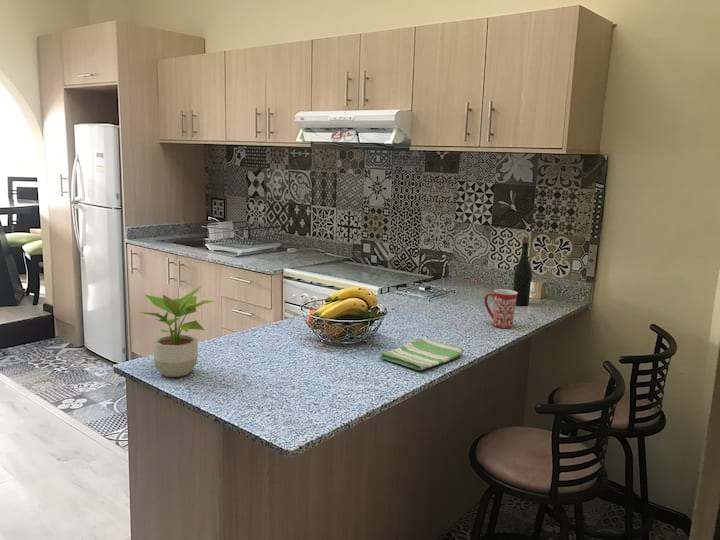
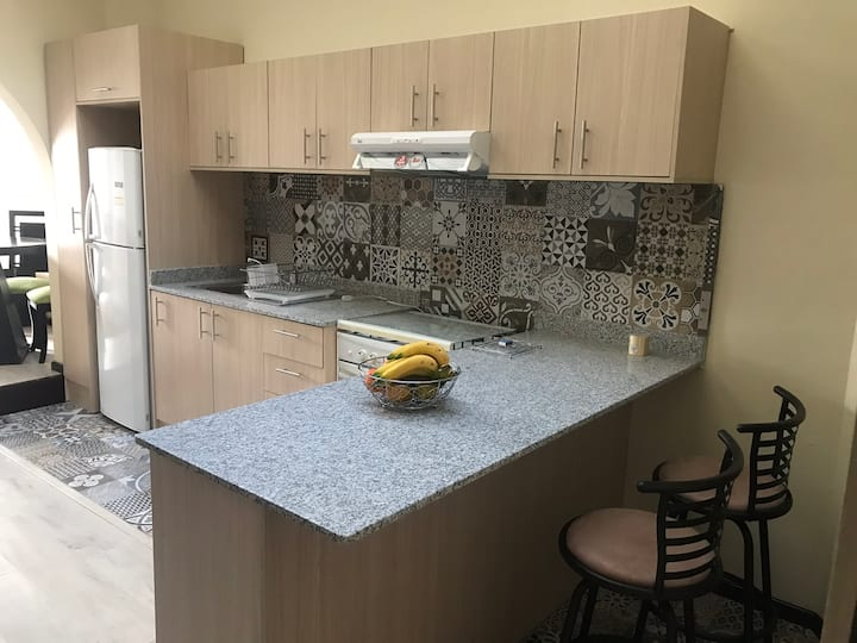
- bottle [512,236,533,306]
- dish towel [378,337,465,371]
- potted plant [138,284,215,378]
- mug [483,288,518,329]
